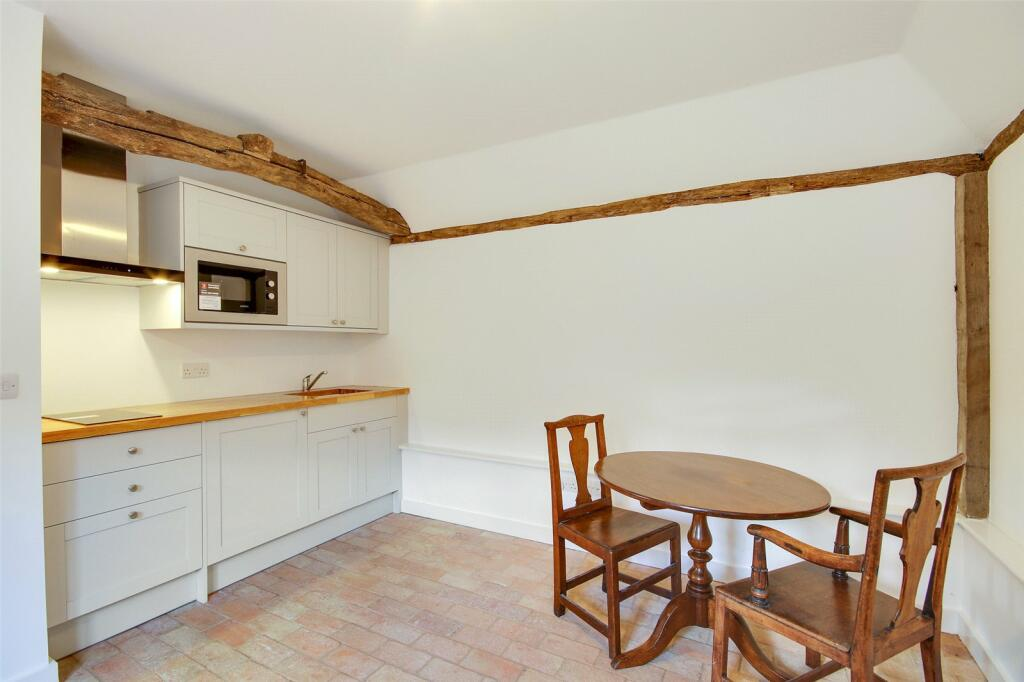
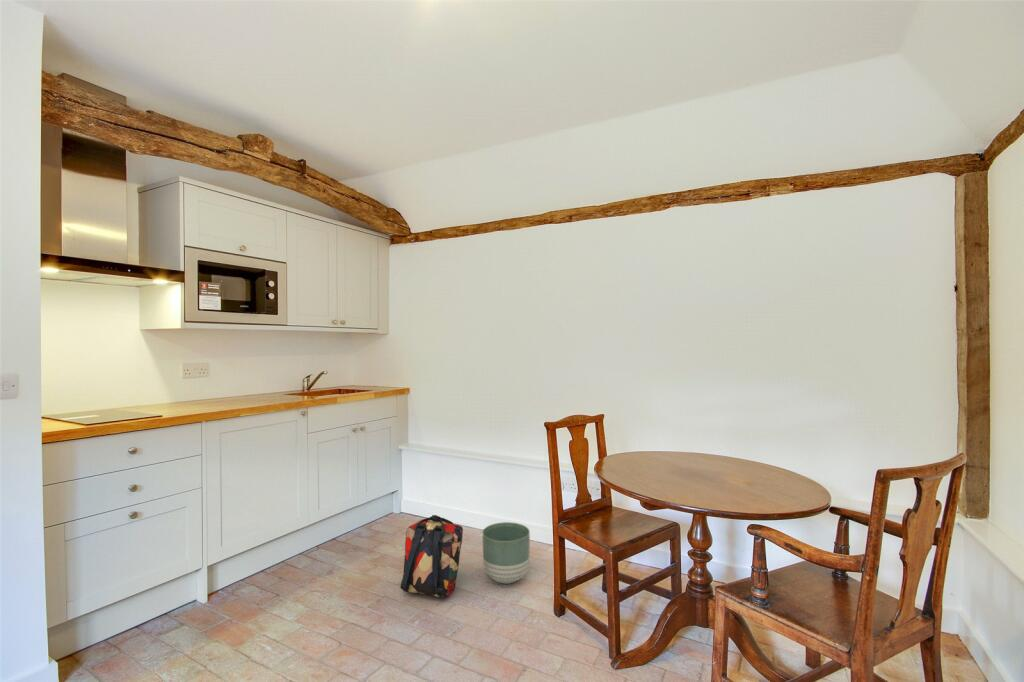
+ backpack [400,514,464,599]
+ planter [482,521,531,585]
